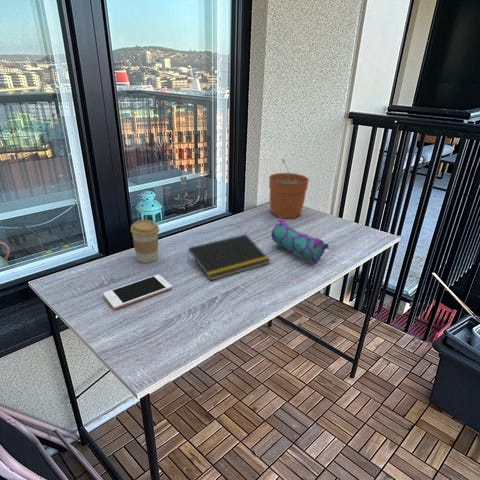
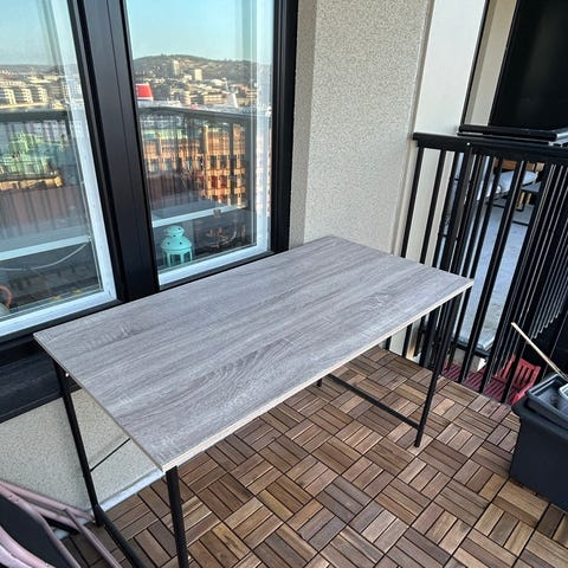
- notepad [186,233,272,281]
- coffee cup [130,219,160,264]
- plant pot [268,158,310,219]
- cell phone [102,274,173,310]
- pencil case [270,218,329,265]
